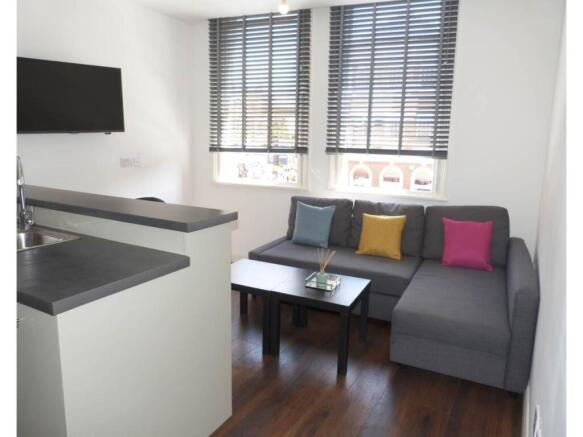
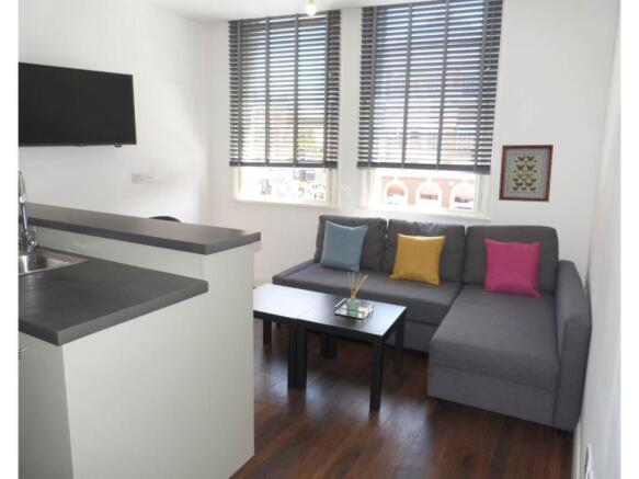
+ wall art [498,144,555,203]
